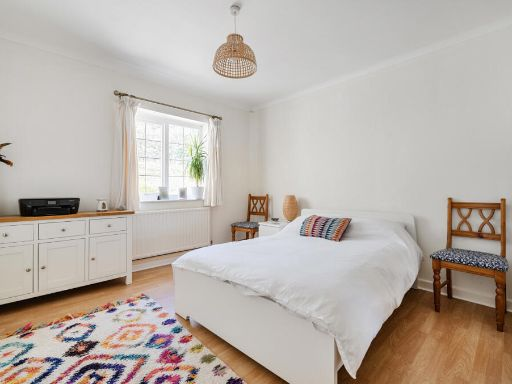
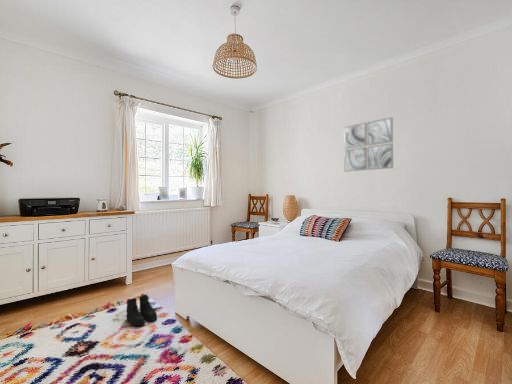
+ boots [125,293,158,327]
+ wall art [343,116,394,173]
